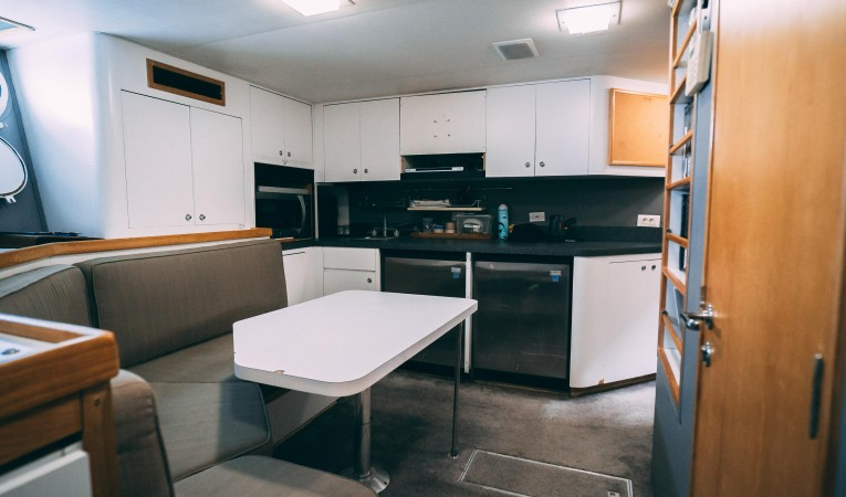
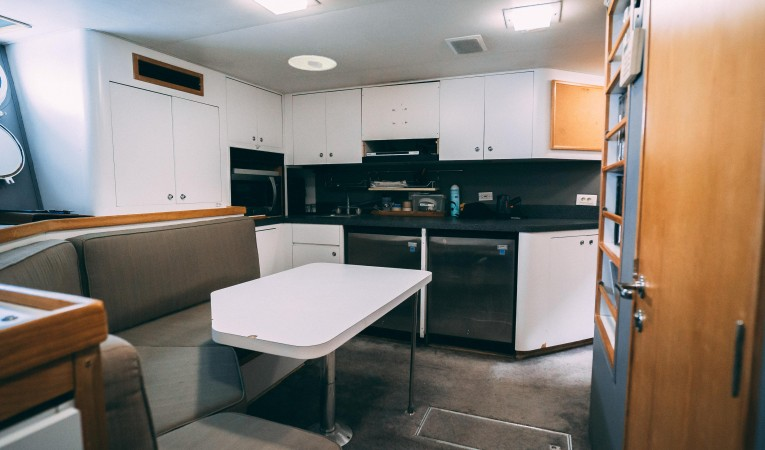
+ recessed light [287,54,337,72]
